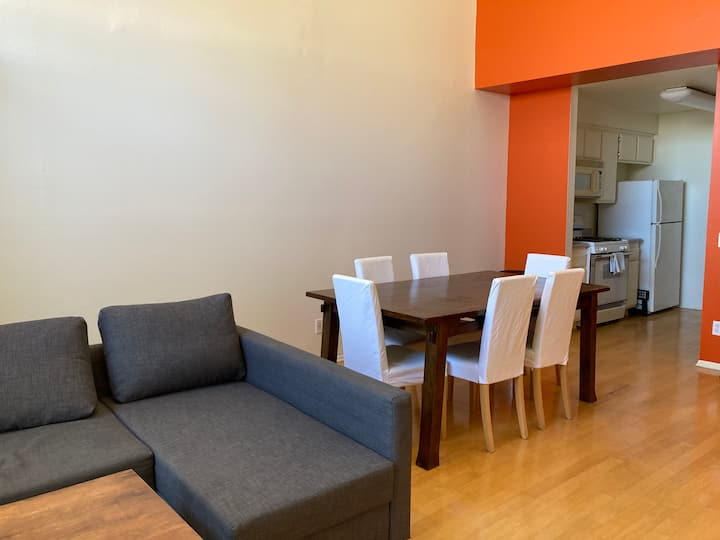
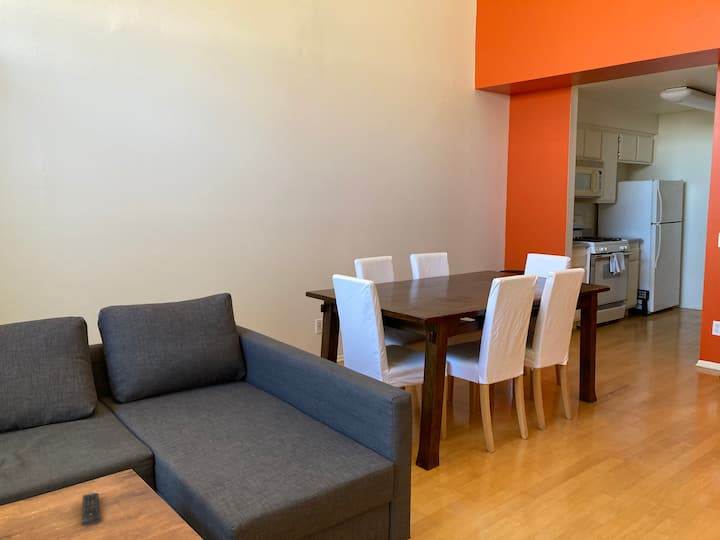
+ remote control [81,491,101,527]
